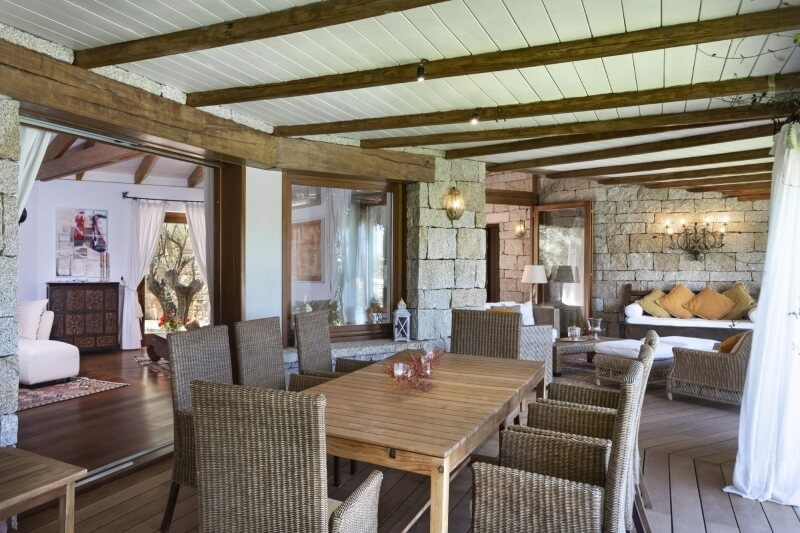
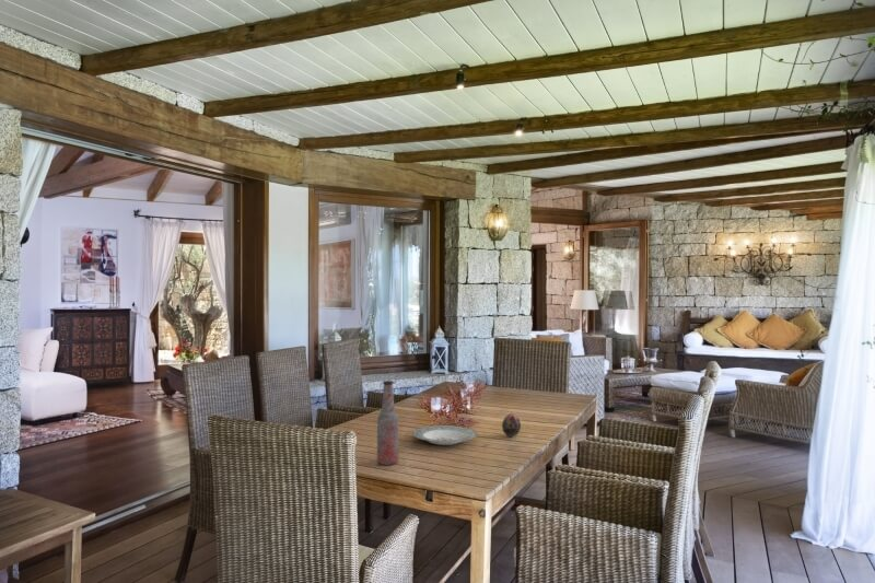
+ bottle [376,380,399,466]
+ decorative egg [501,412,522,438]
+ plate [411,424,478,446]
